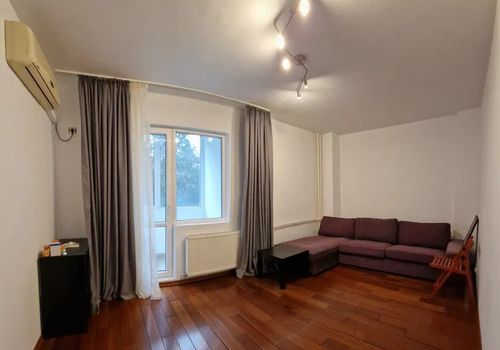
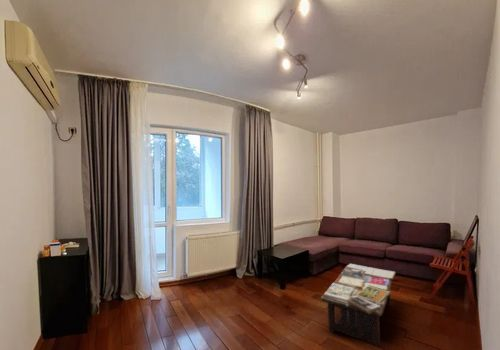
+ coffee table [320,263,397,348]
